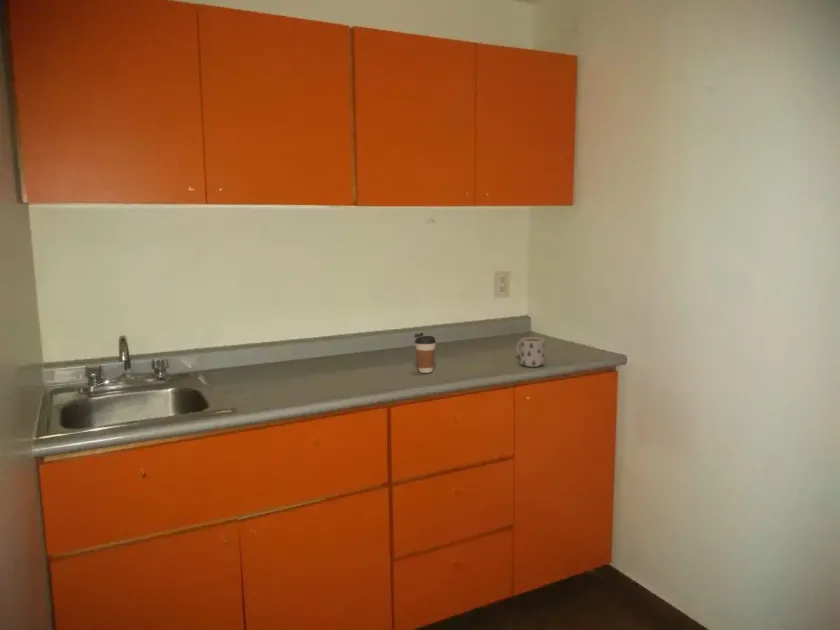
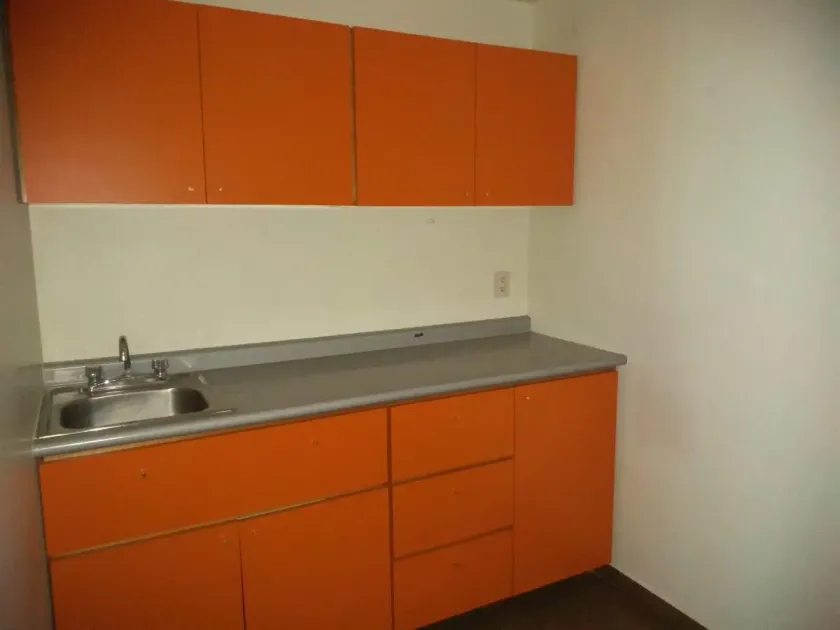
- mug [515,336,546,368]
- coffee cup [414,335,437,374]
